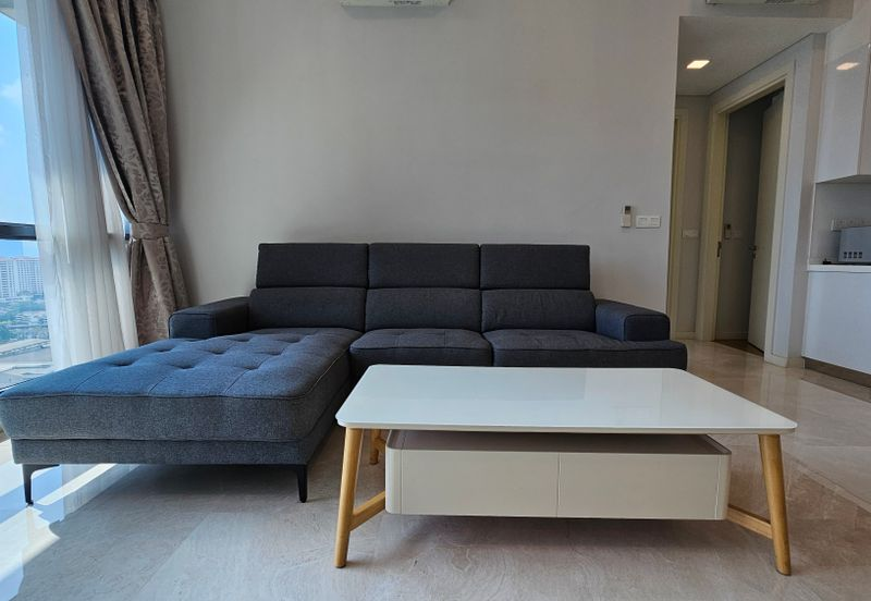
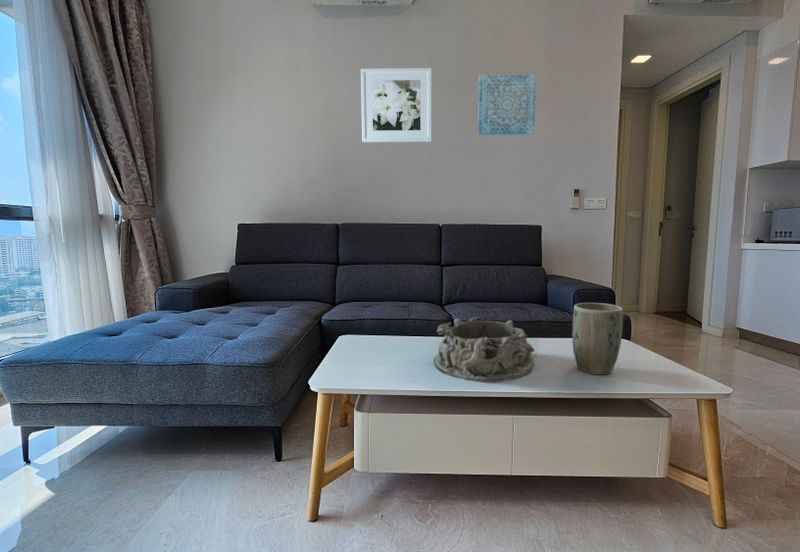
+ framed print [360,67,433,144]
+ plant pot [571,302,624,376]
+ wall art [477,73,537,136]
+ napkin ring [433,316,535,383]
